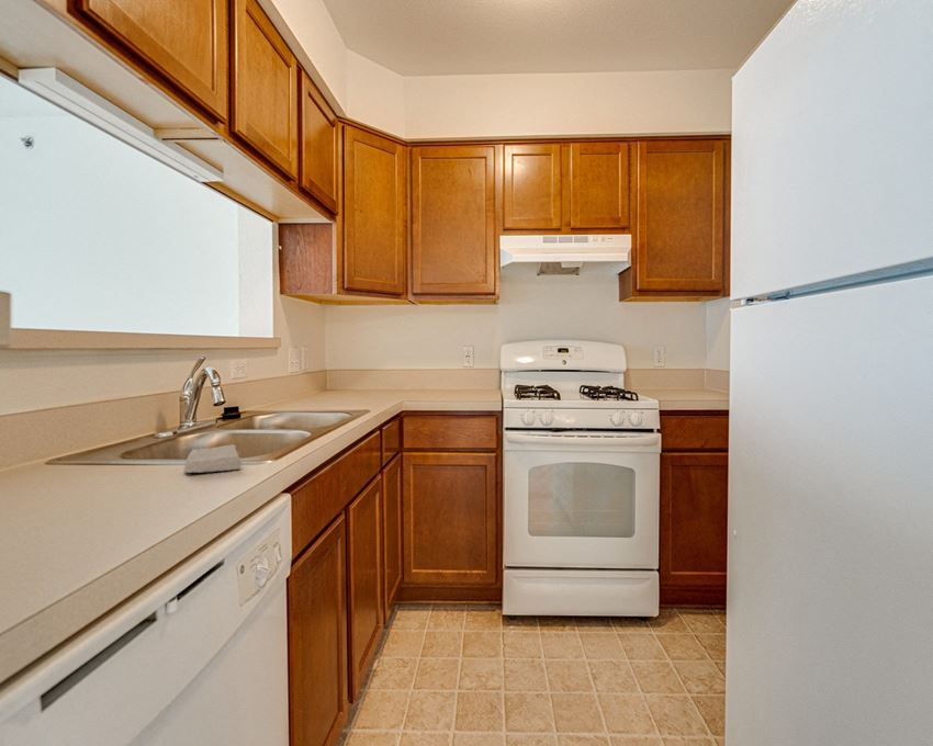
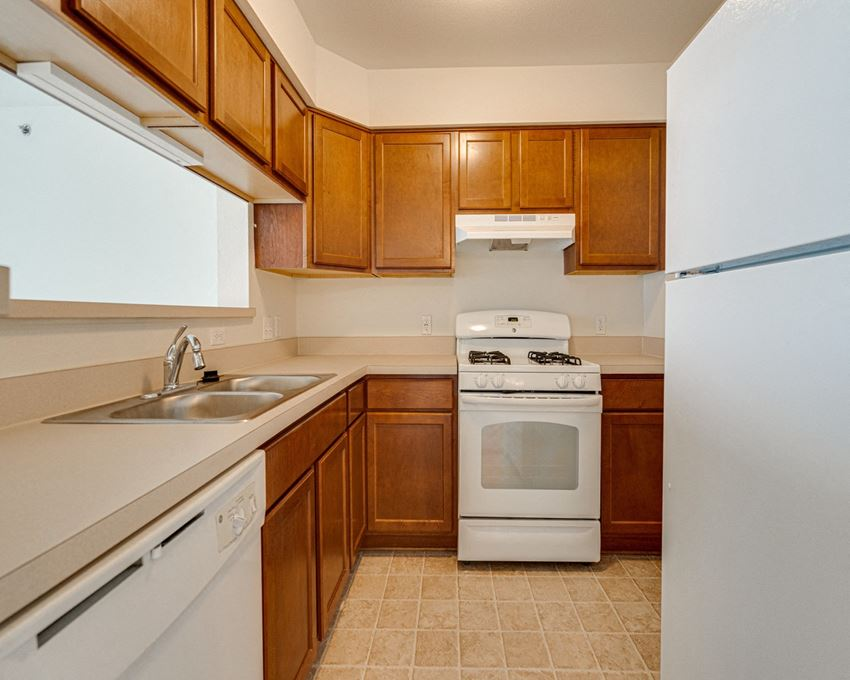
- soap bar [183,443,243,474]
